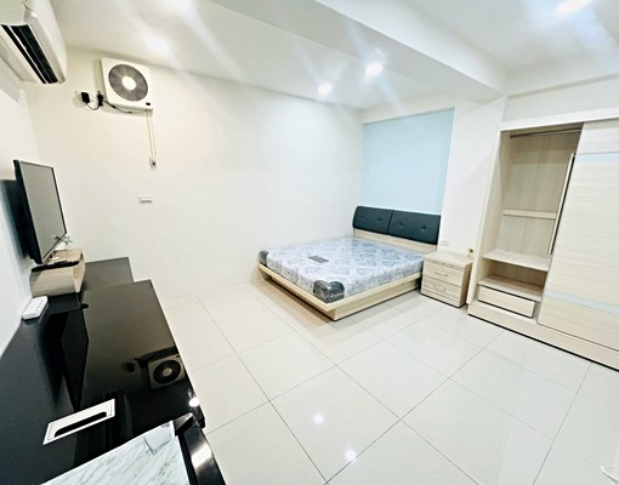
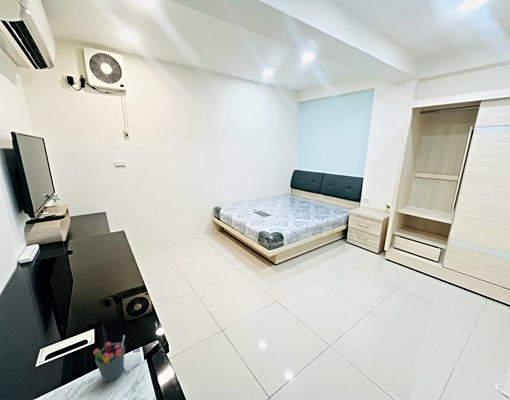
+ pen holder [92,334,126,384]
